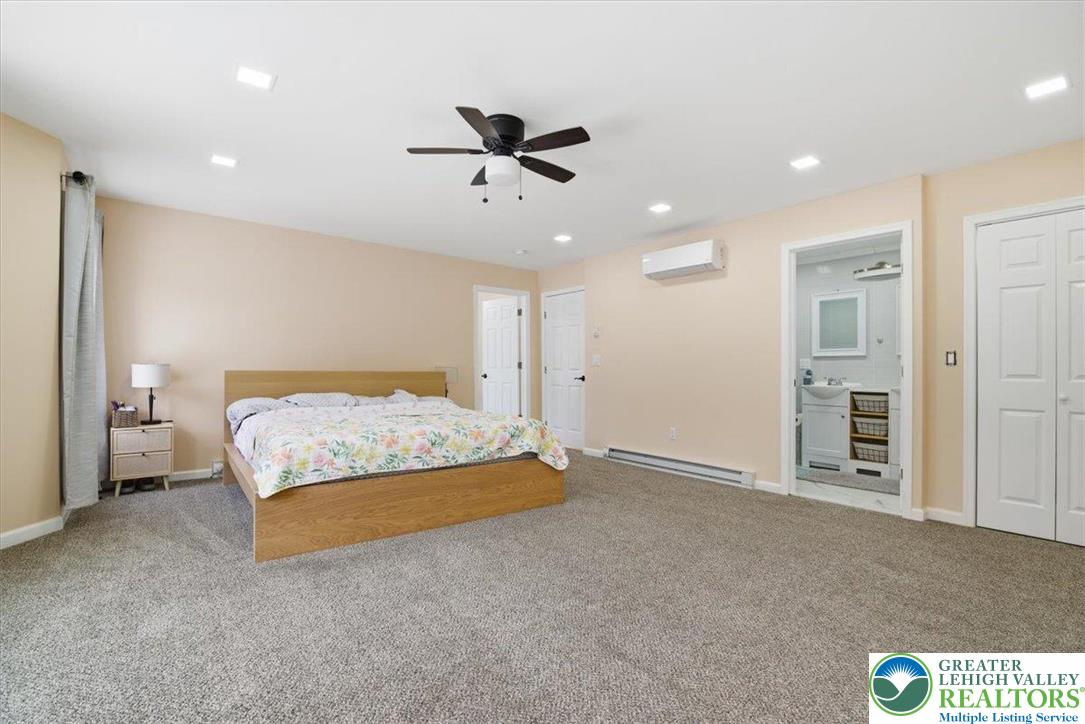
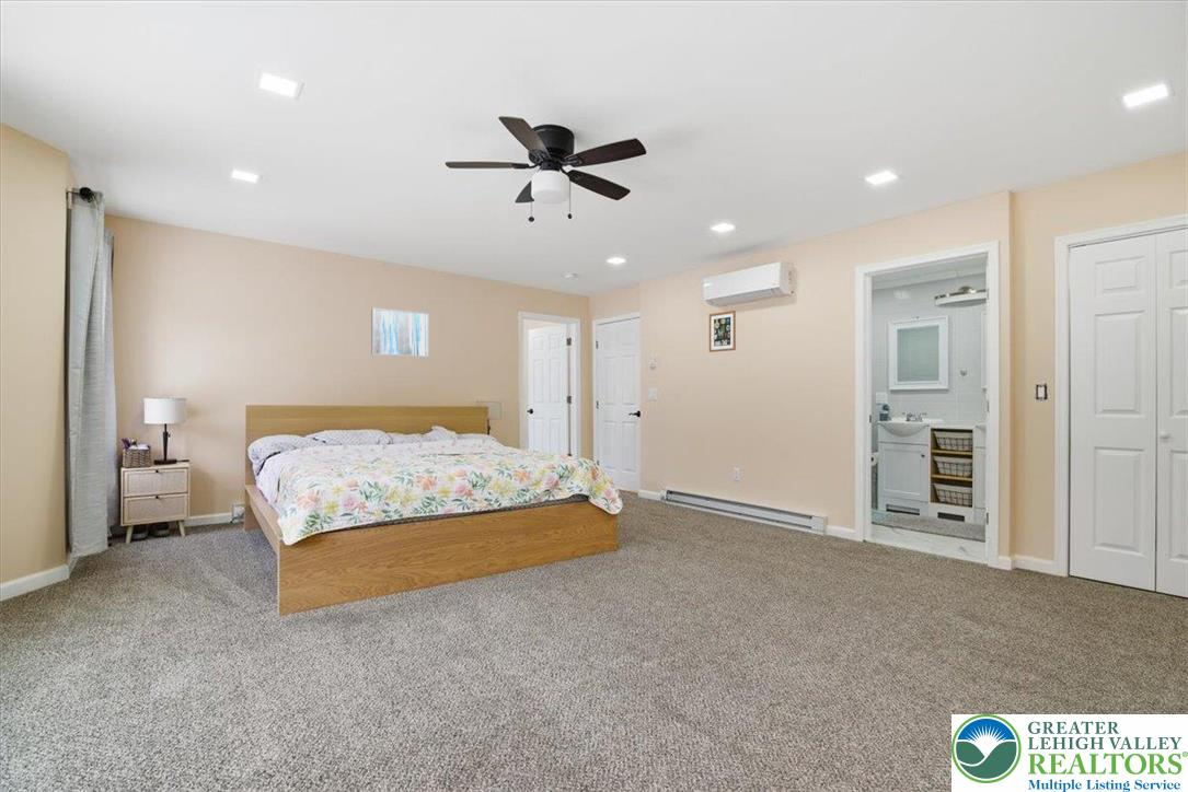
+ wall art [708,310,737,353]
+ wall art [370,307,430,358]
